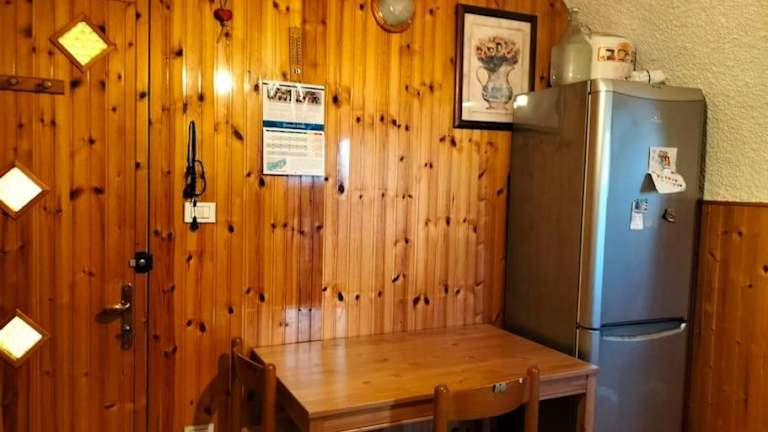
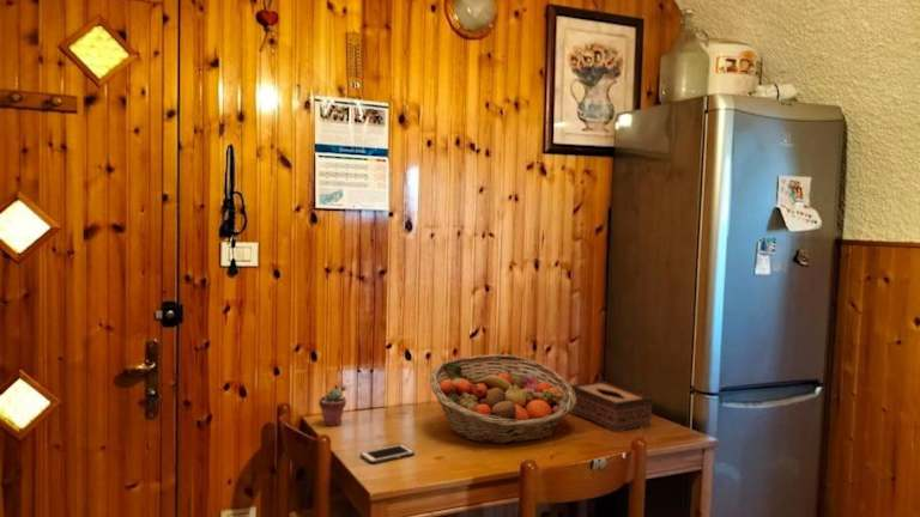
+ cell phone [359,443,416,464]
+ fruit basket [429,353,576,445]
+ potted succulent [317,388,347,427]
+ tissue box [569,379,653,433]
